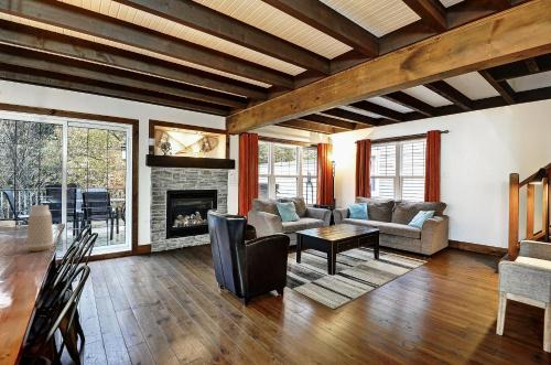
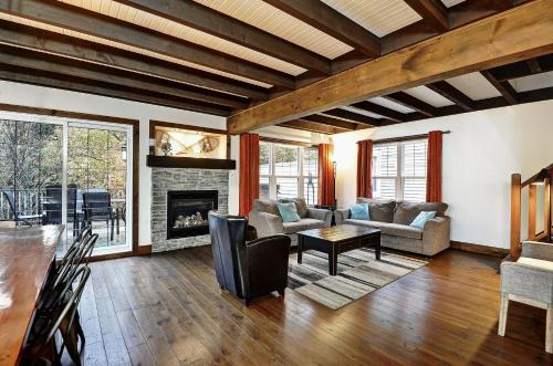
- vase [26,204,54,253]
